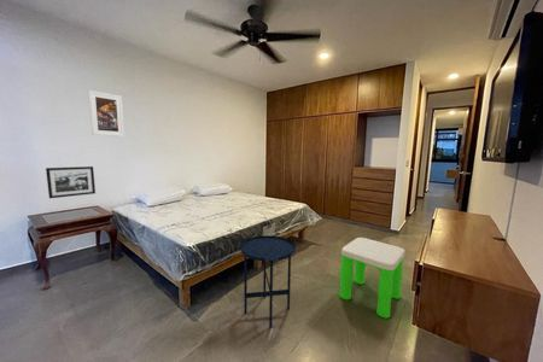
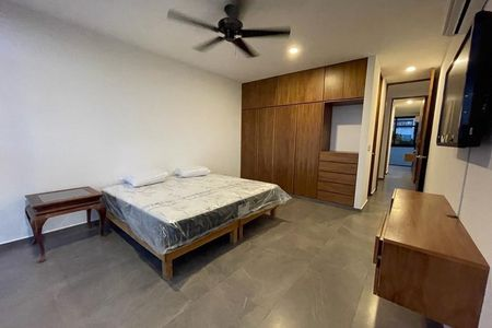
- side table [239,234,297,329]
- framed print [87,89,125,138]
- picture frame [45,165,97,199]
- stool [338,237,407,320]
